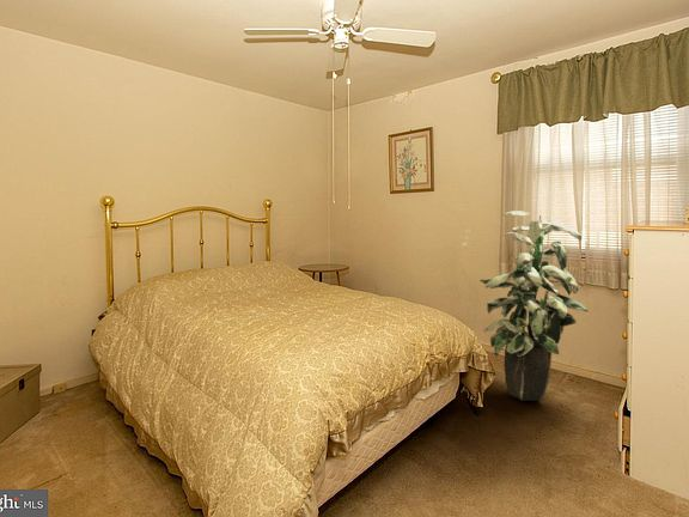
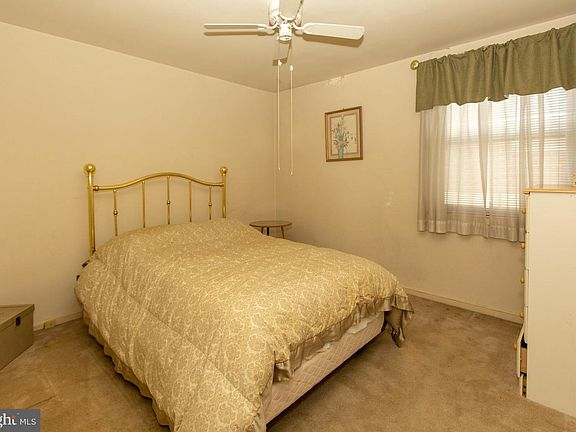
- indoor plant [478,209,589,402]
